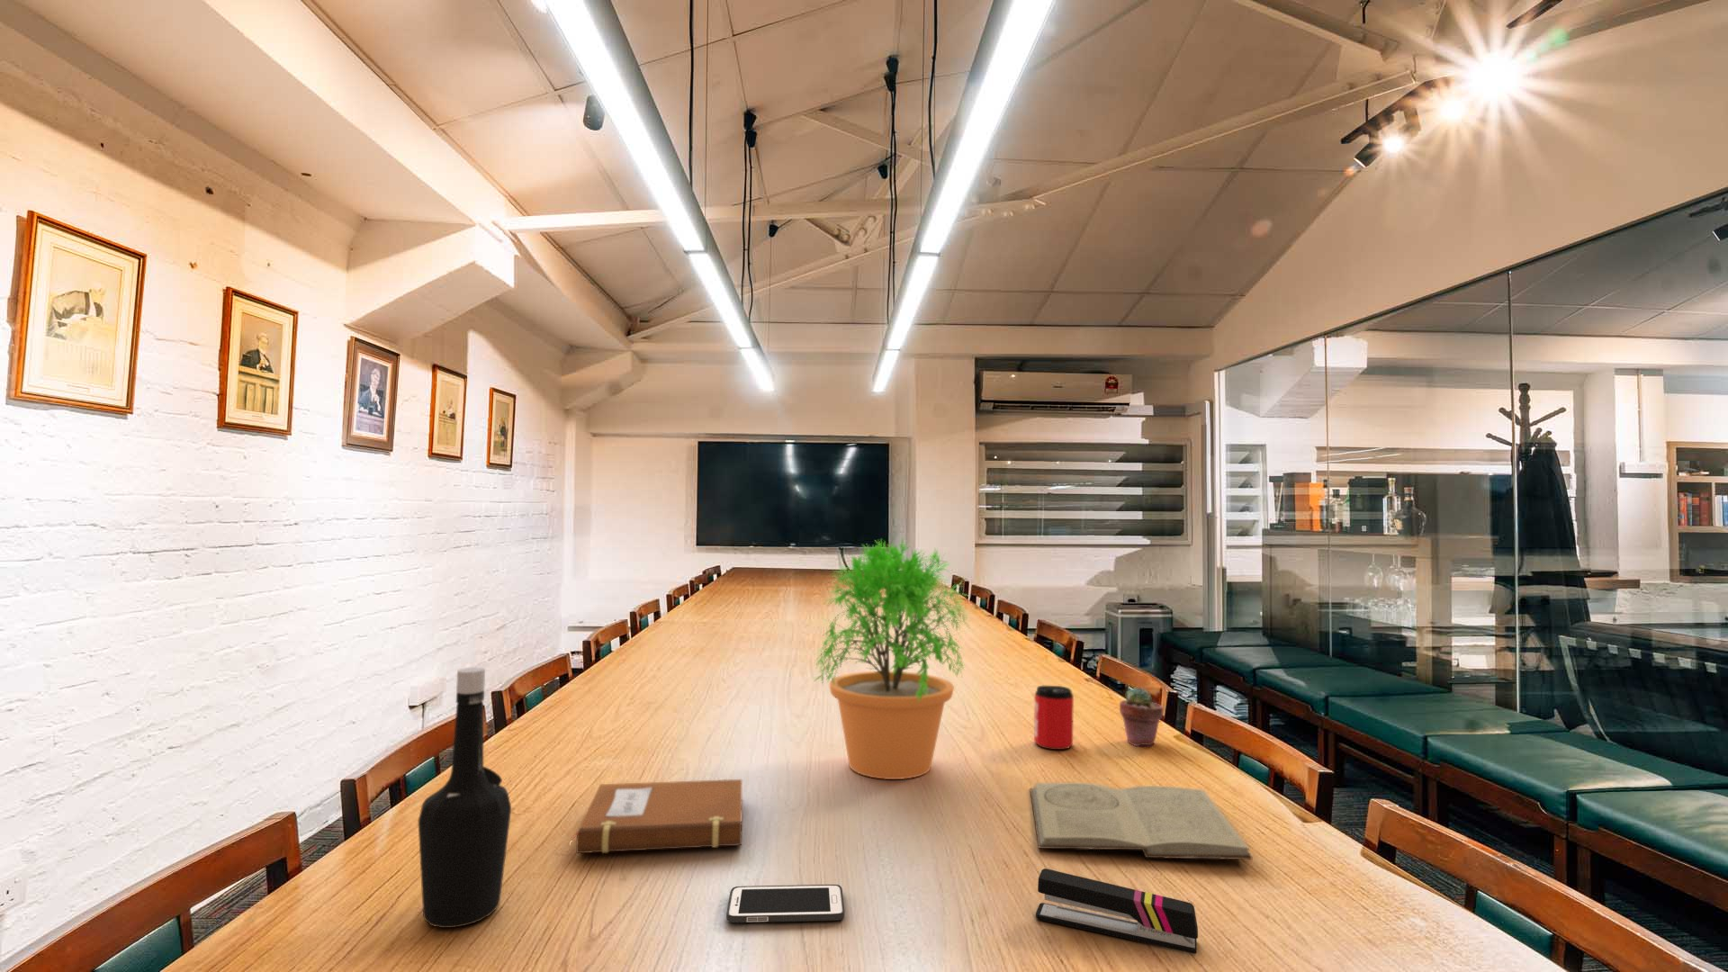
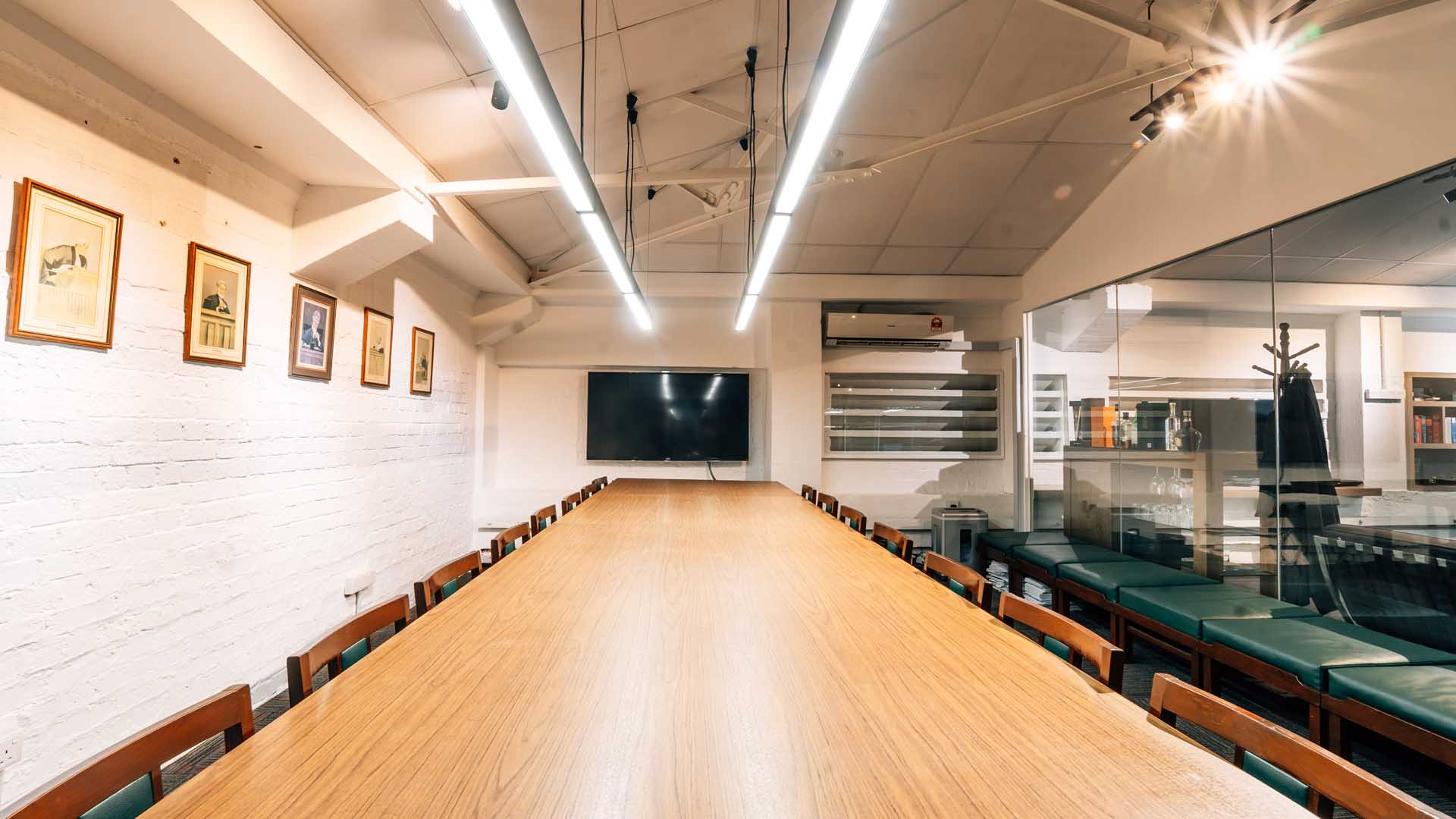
- potted succulent [1119,686,1164,748]
- can [1034,685,1074,750]
- stapler [1035,868,1199,955]
- cell phone [725,884,846,923]
- potted plant [814,538,970,780]
- notebook [572,779,743,855]
- bottle [418,667,512,929]
- book [1030,782,1253,860]
